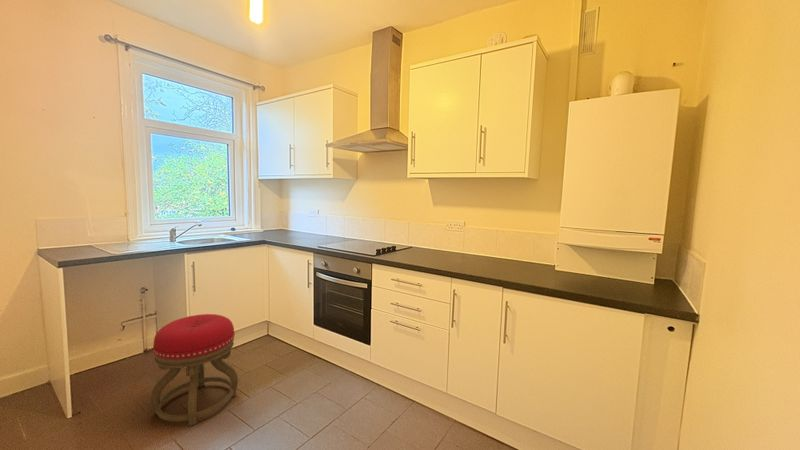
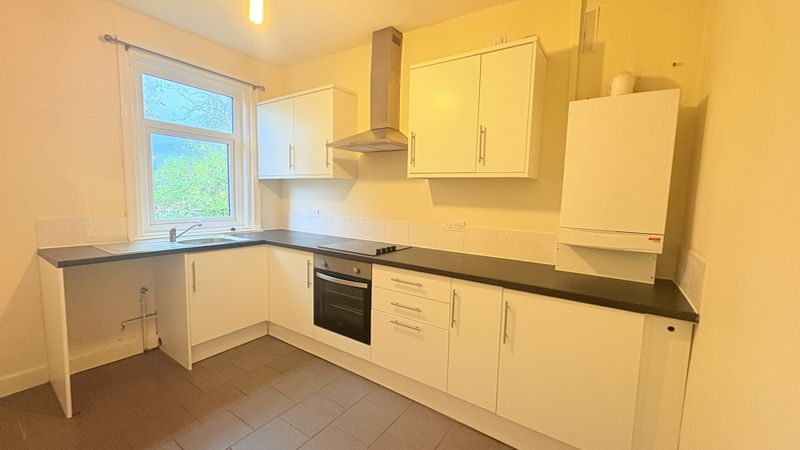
- stool [150,313,239,427]
